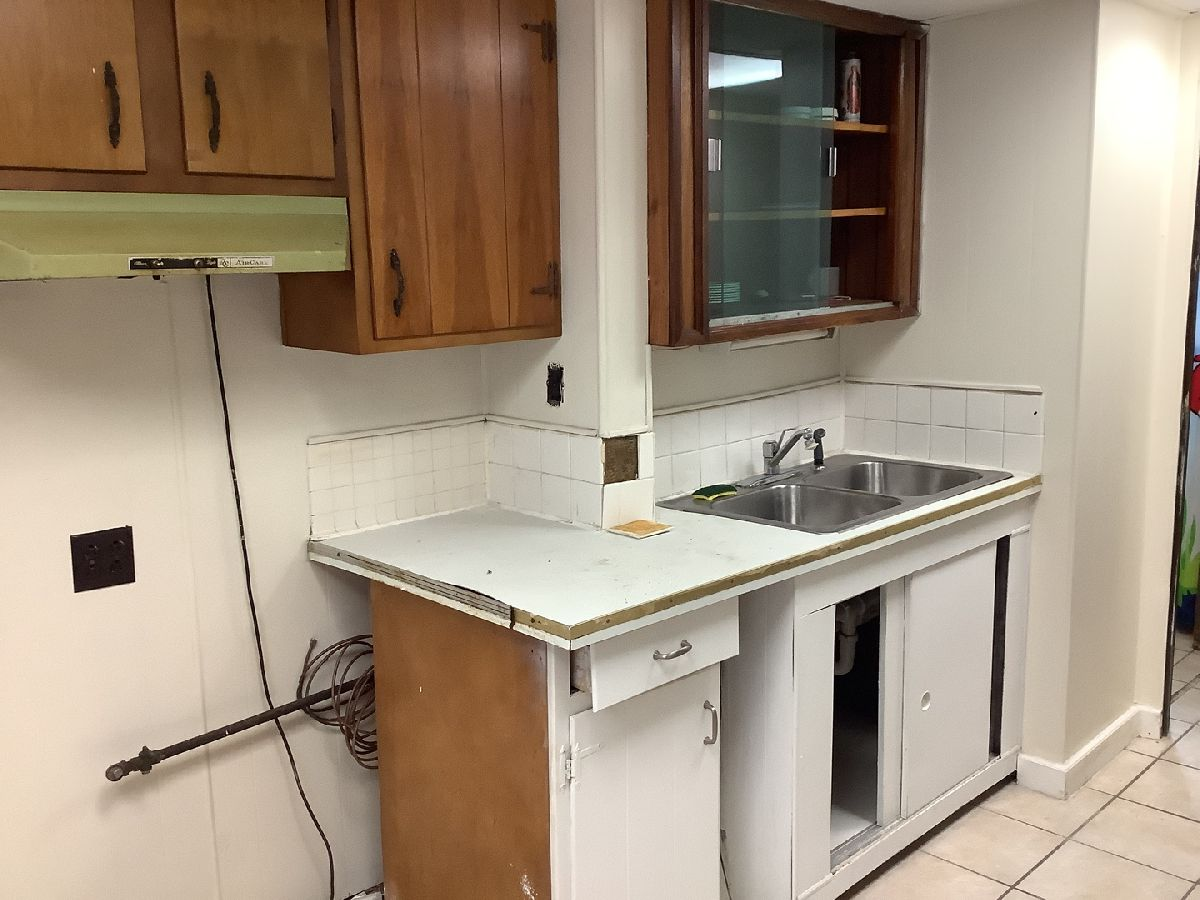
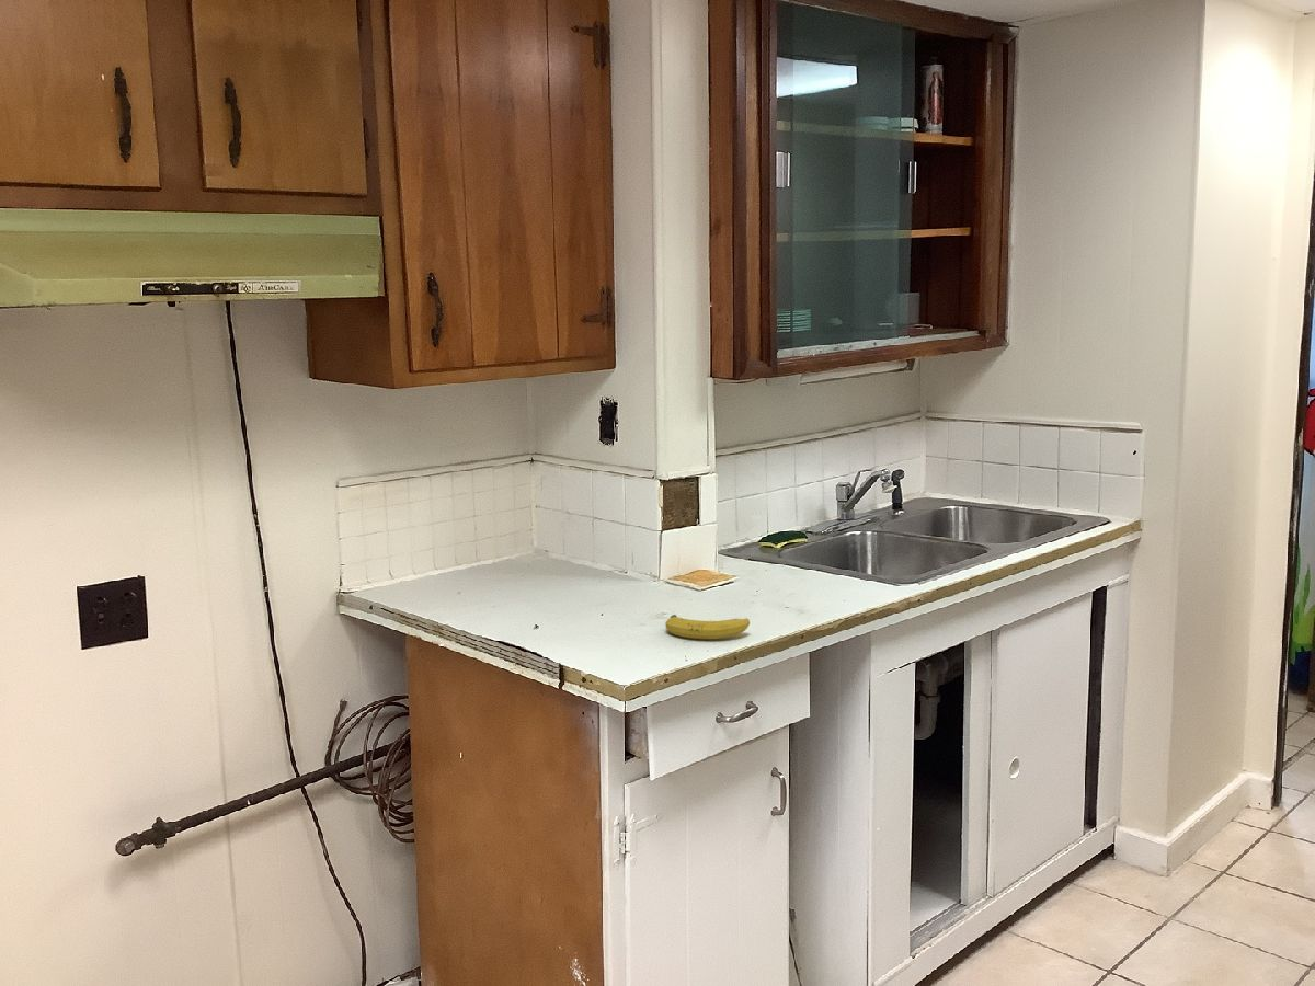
+ fruit [664,614,751,640]
